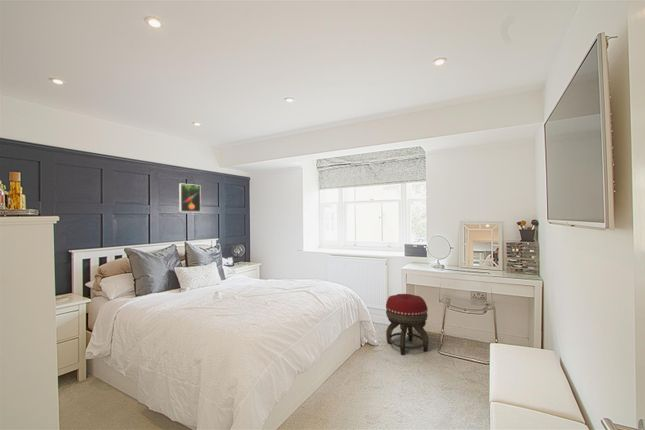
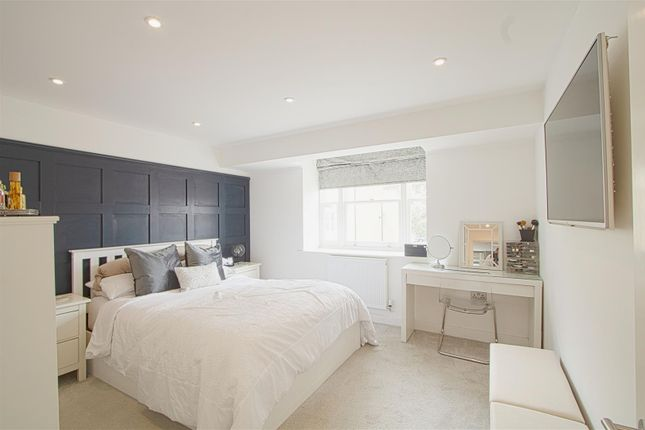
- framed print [178,182,202,213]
- footstool [385,293,430,356]
